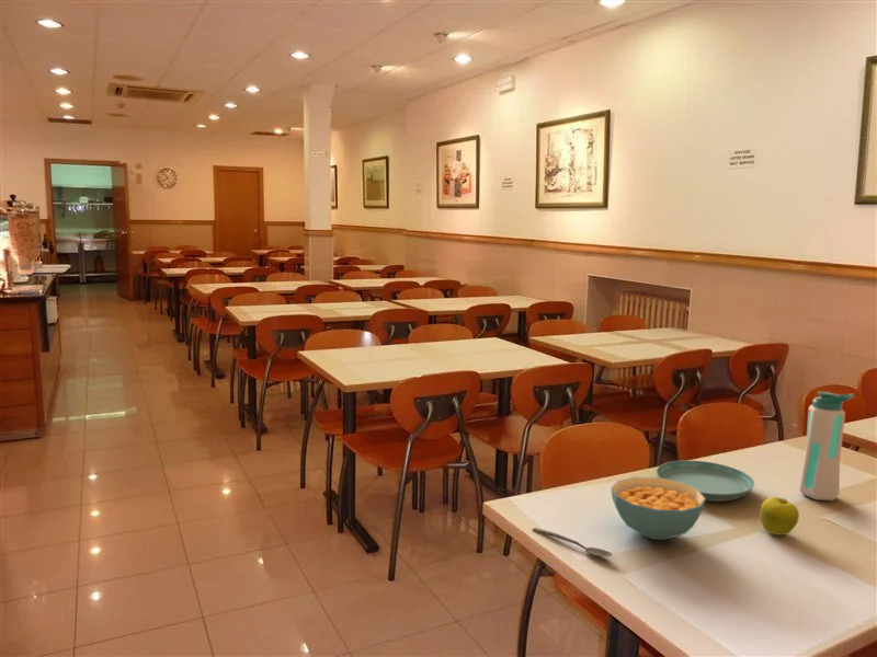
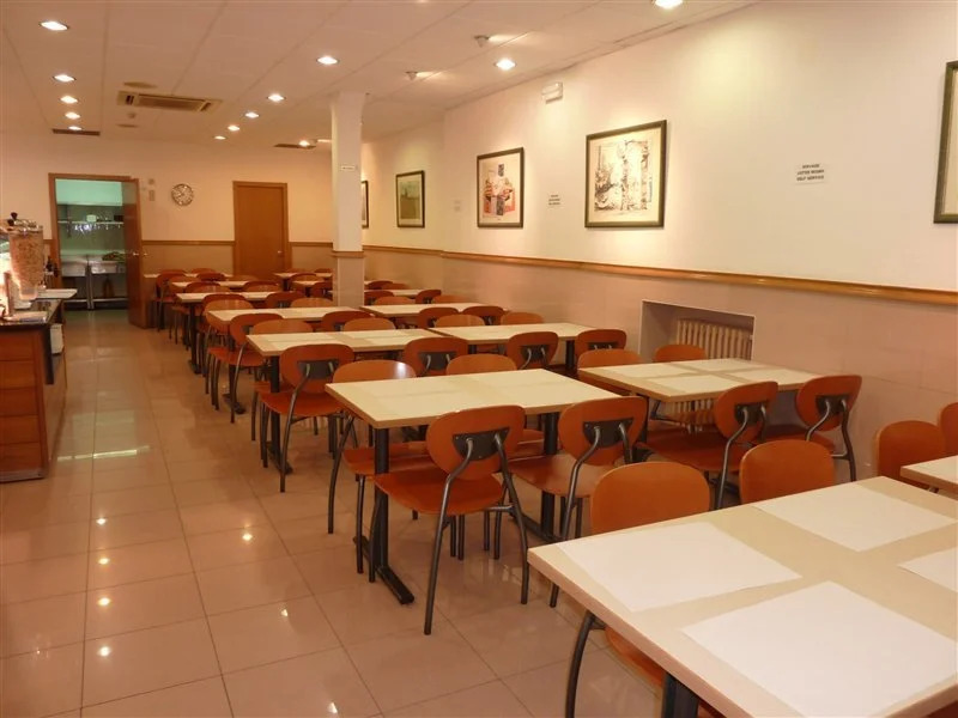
- cereal bowl [611,475,706,541]
- saucer [656,459,755,503]
- water bottle [798,391,856,502]
- fruit [760,496,800,537]
- spoon [532,527,614,557]
